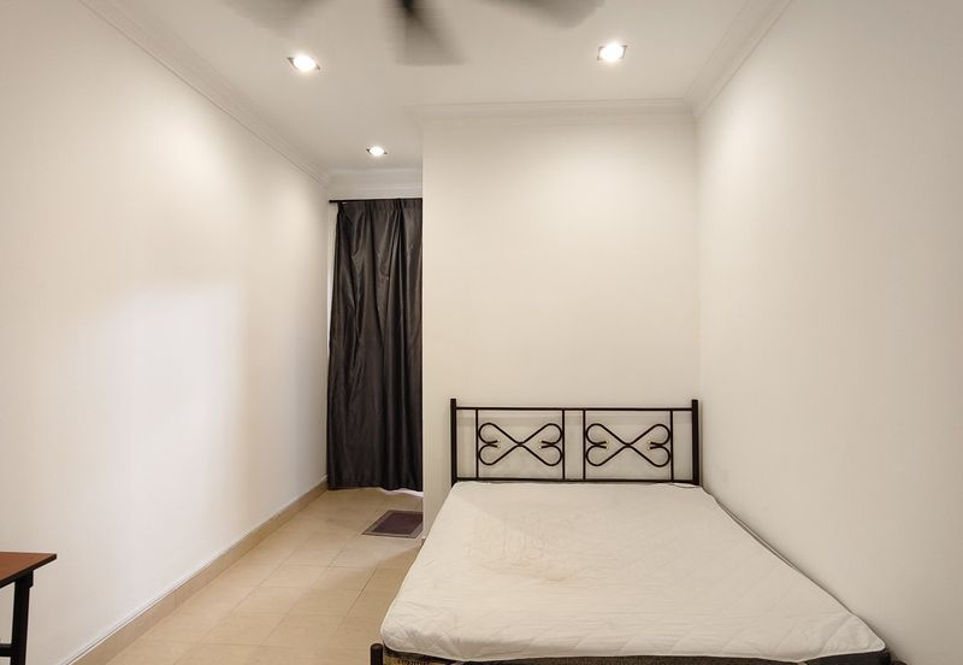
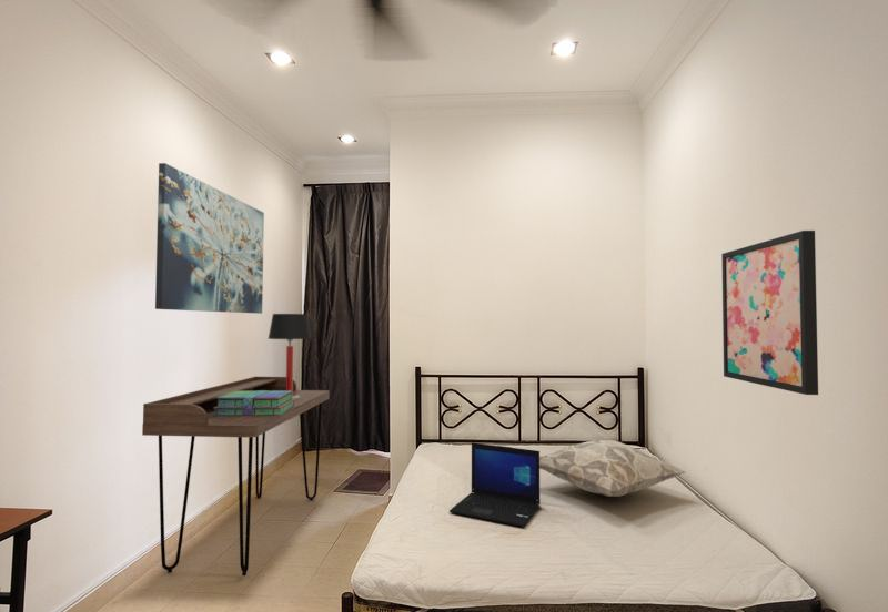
+ decorative pillow [539,439,686,498]
+ stack of books [213,390,294,416]
+ wall art [154,162,265,315]
+ wall art [720,230,819,396]
+ table lamp [266,313,313,399]
+ desk [141,376,331,577]
+ laptop [448,441,541,528]
